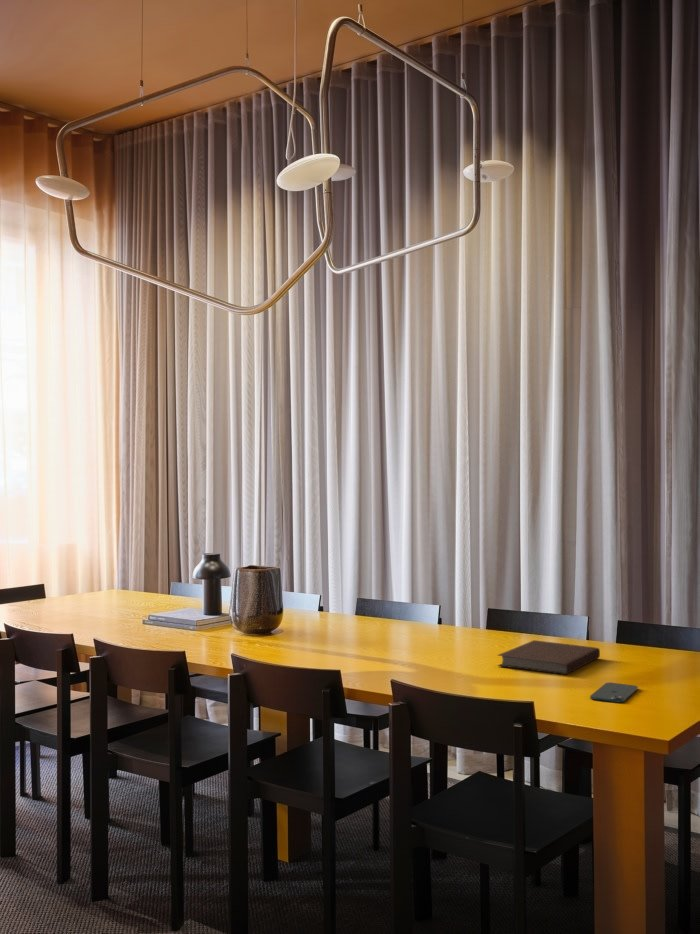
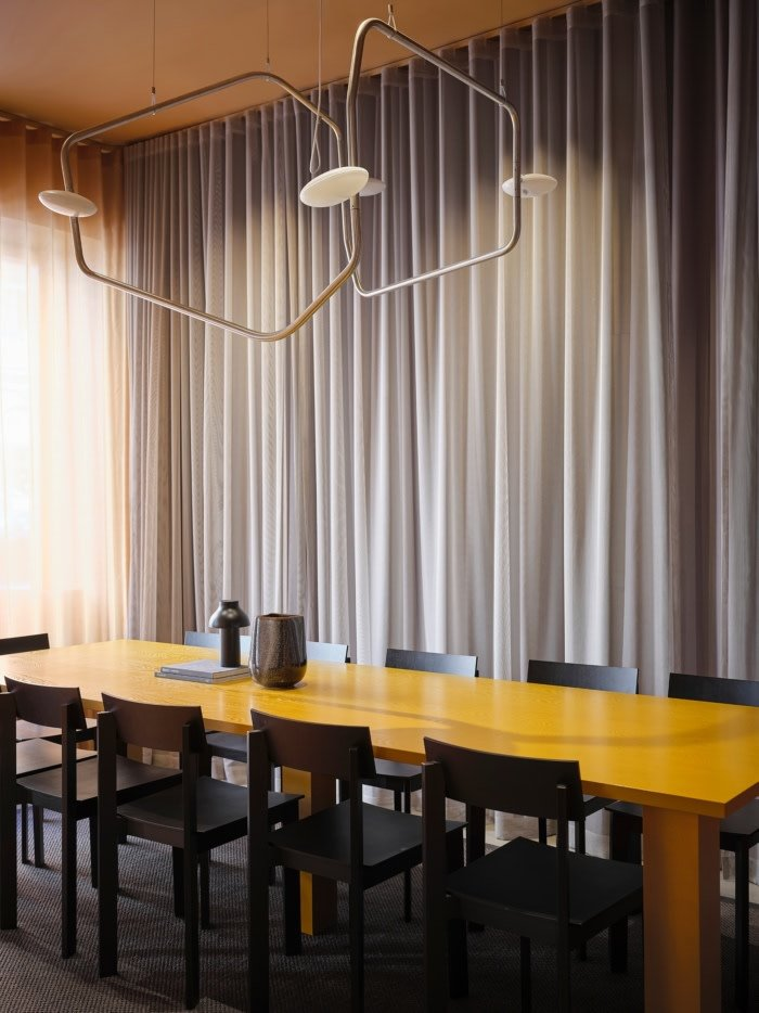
- notebook [496,639,601,676]
- smartphone [589,682,639,704]
